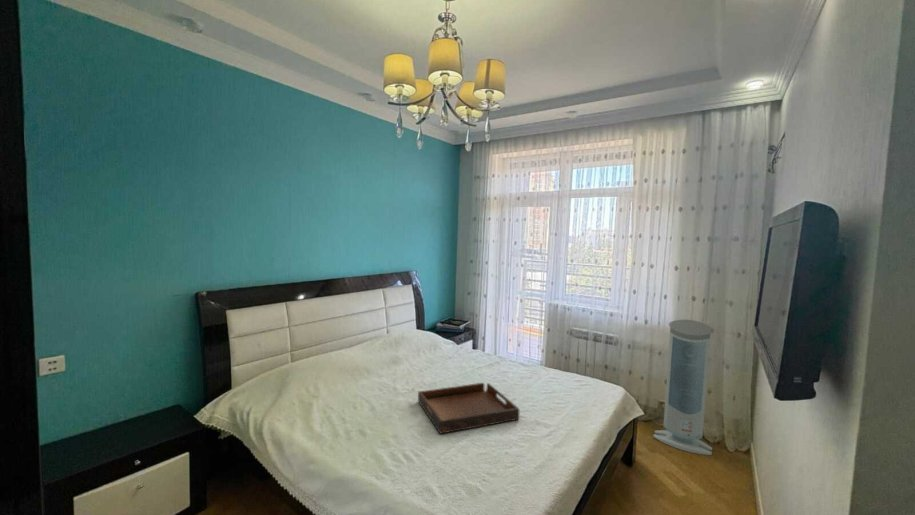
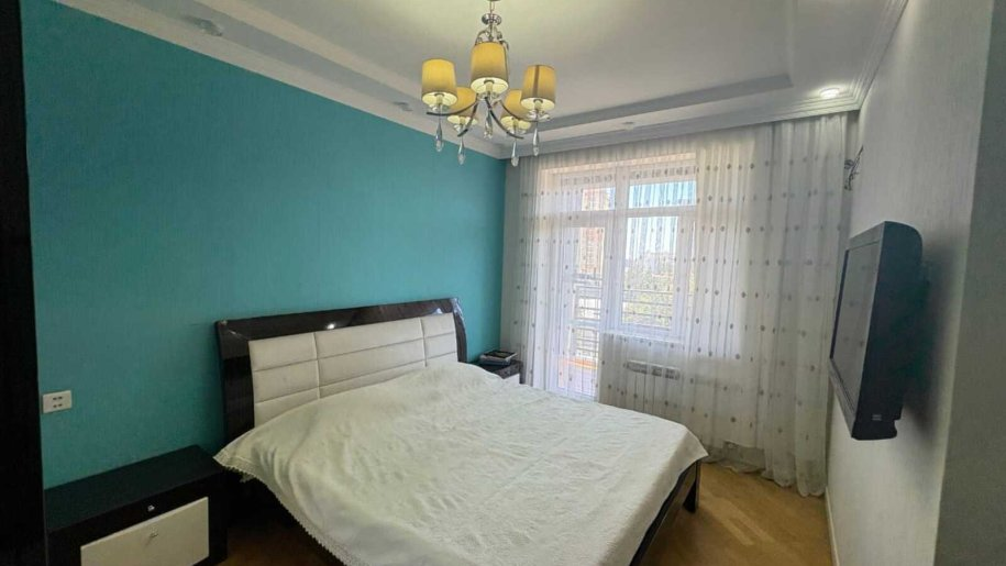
- serving tray [417,382,520,435]
- air purifier [652,319,713,456]
